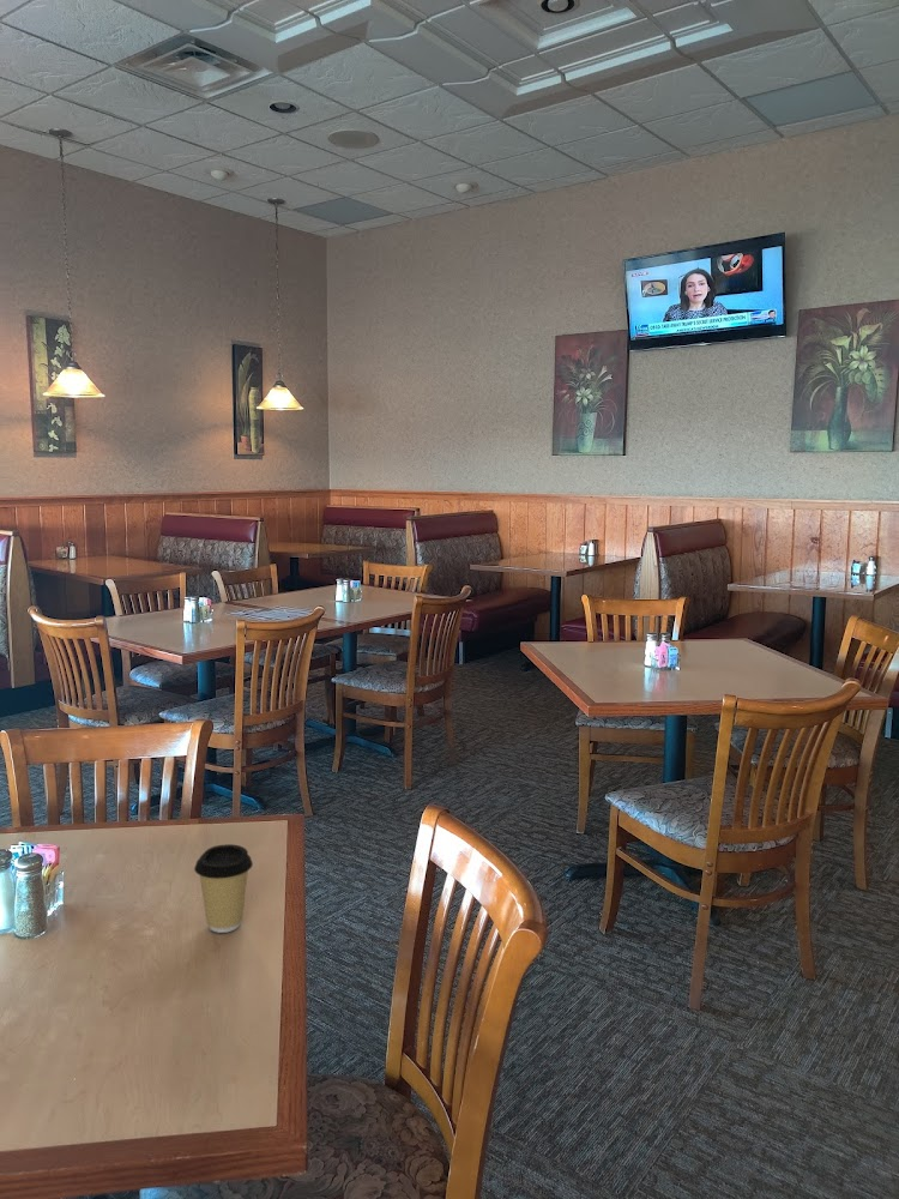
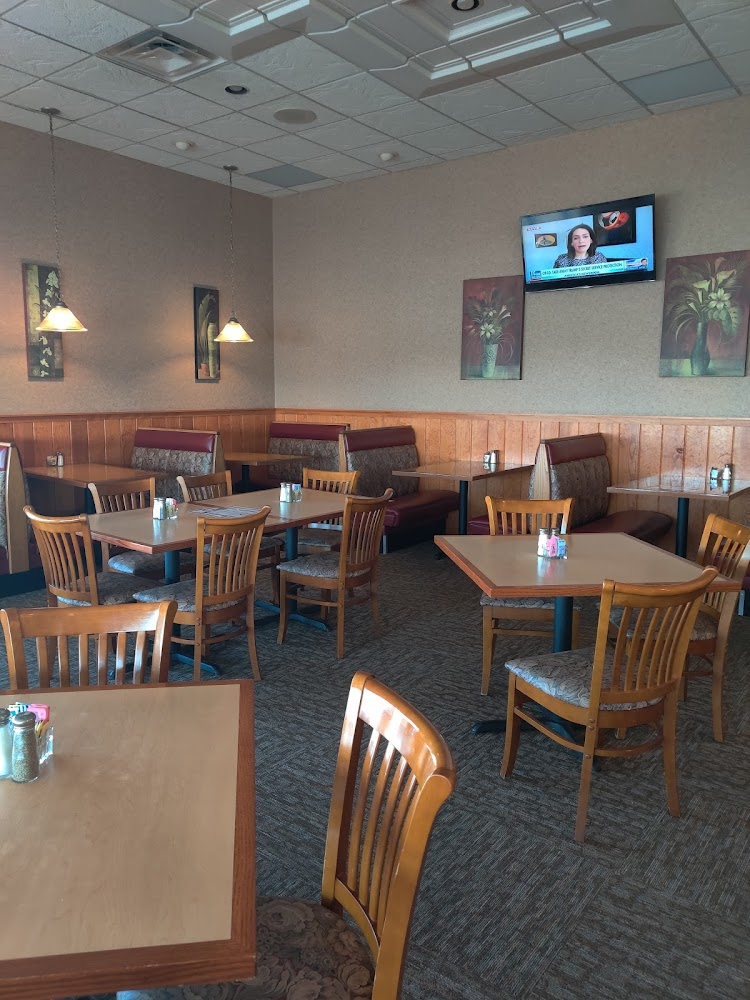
- coffee cup [193,843,254,934]
